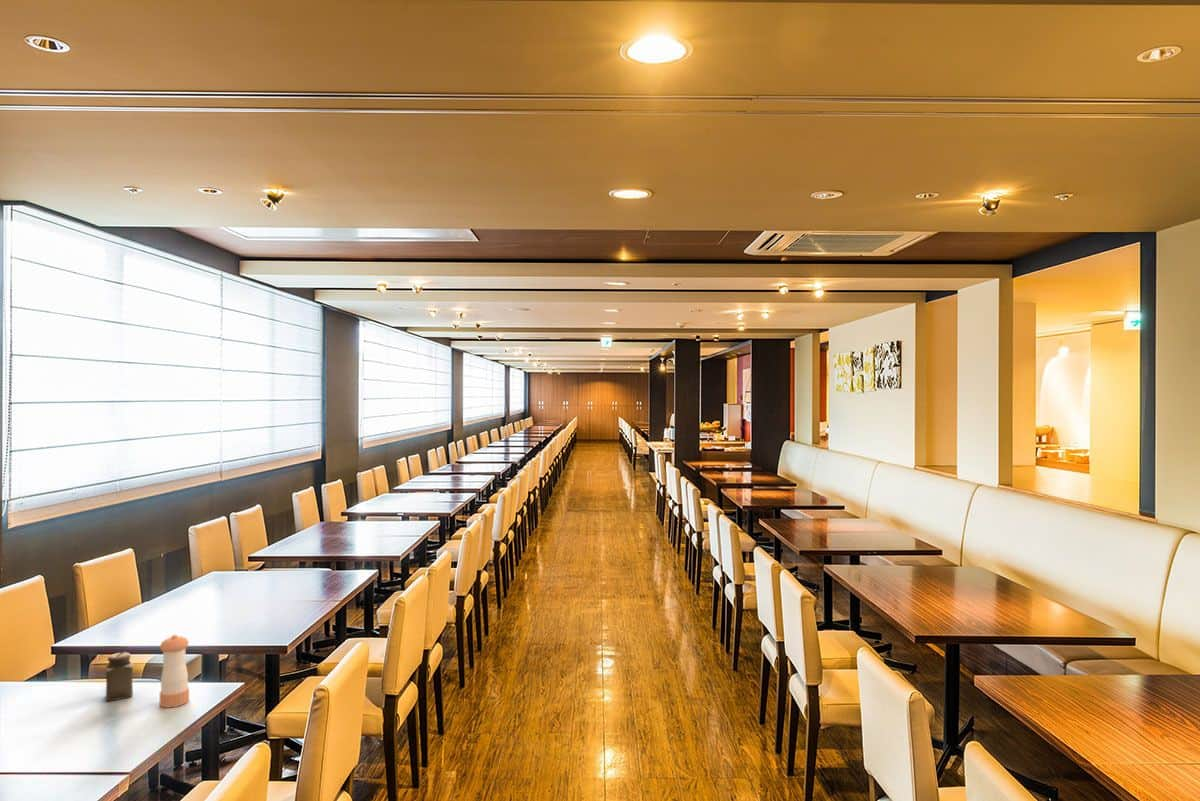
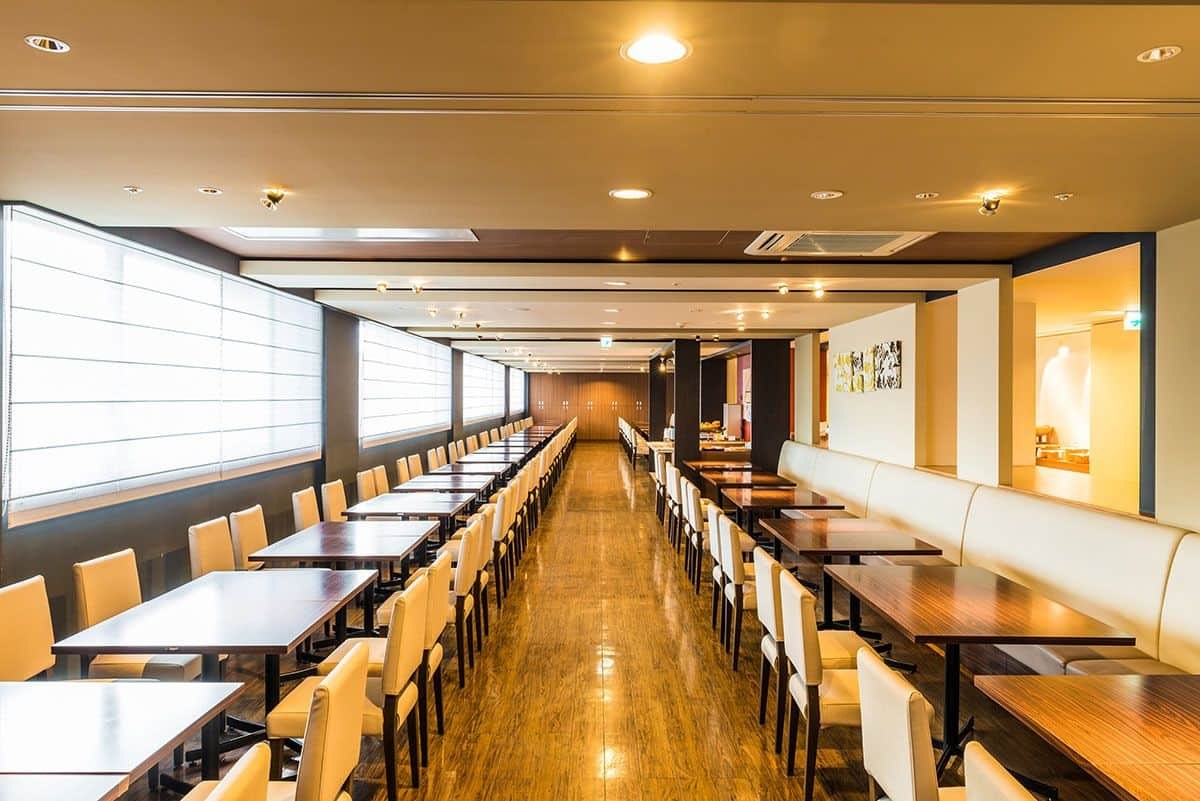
- salt shaker [105,651,134,703]
- pepper shaker [159,634,190,709]
